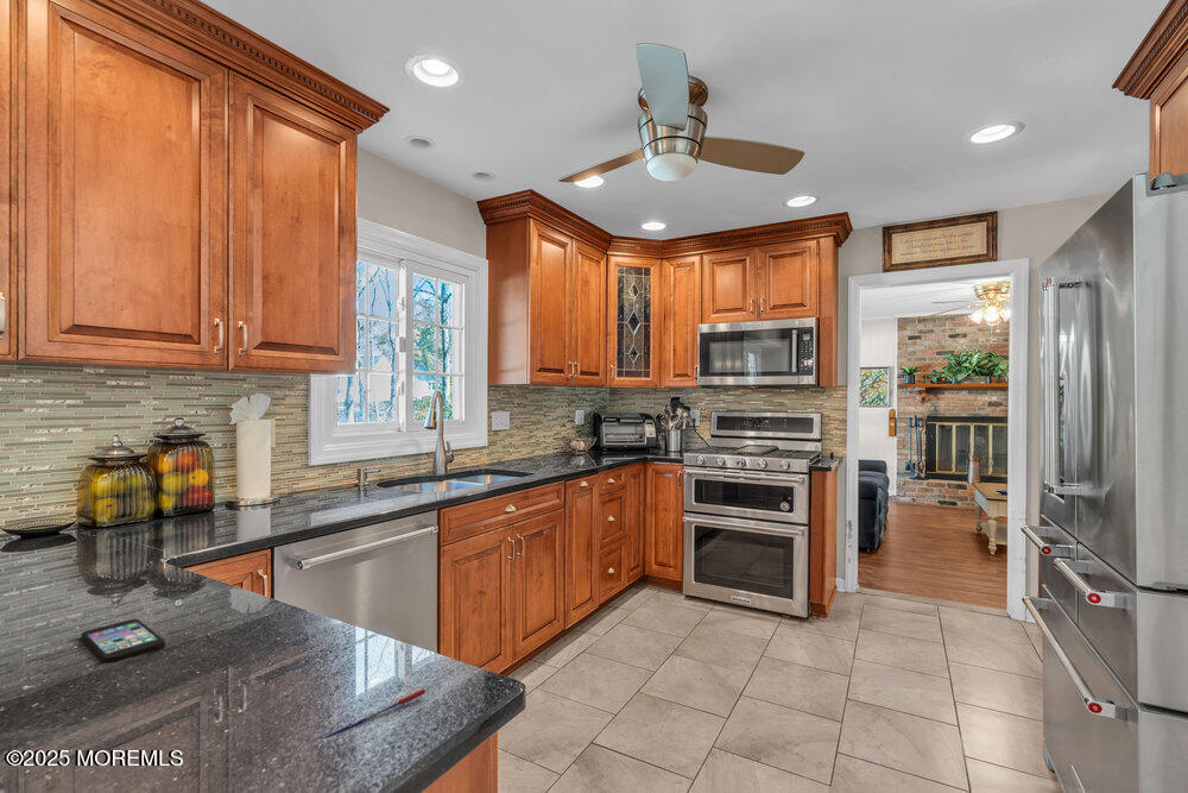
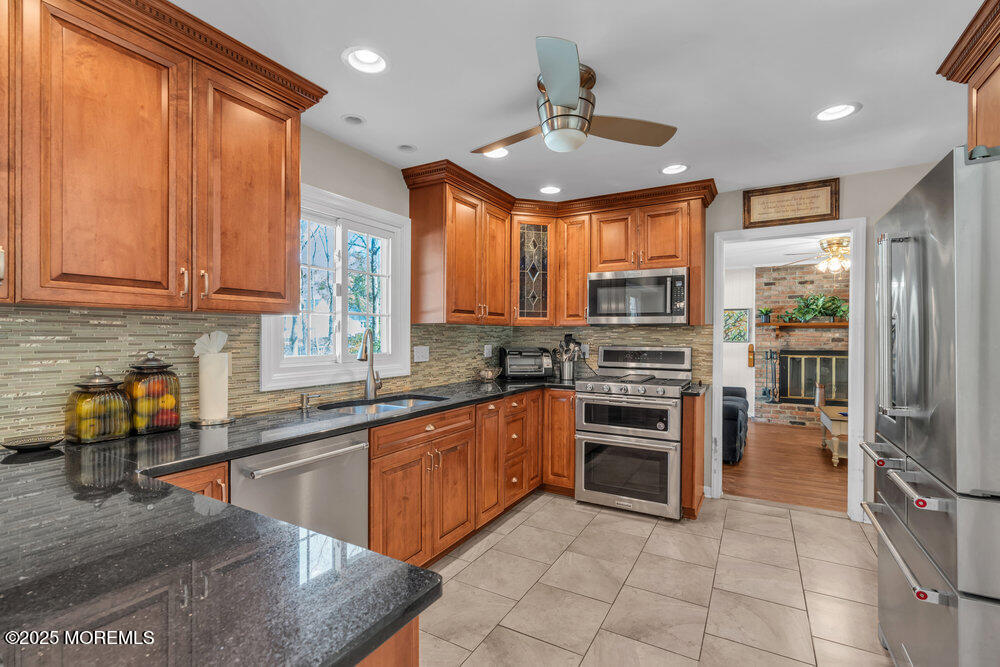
- smartphone [81,618,166,663]
- pen [320,687,426,741]
